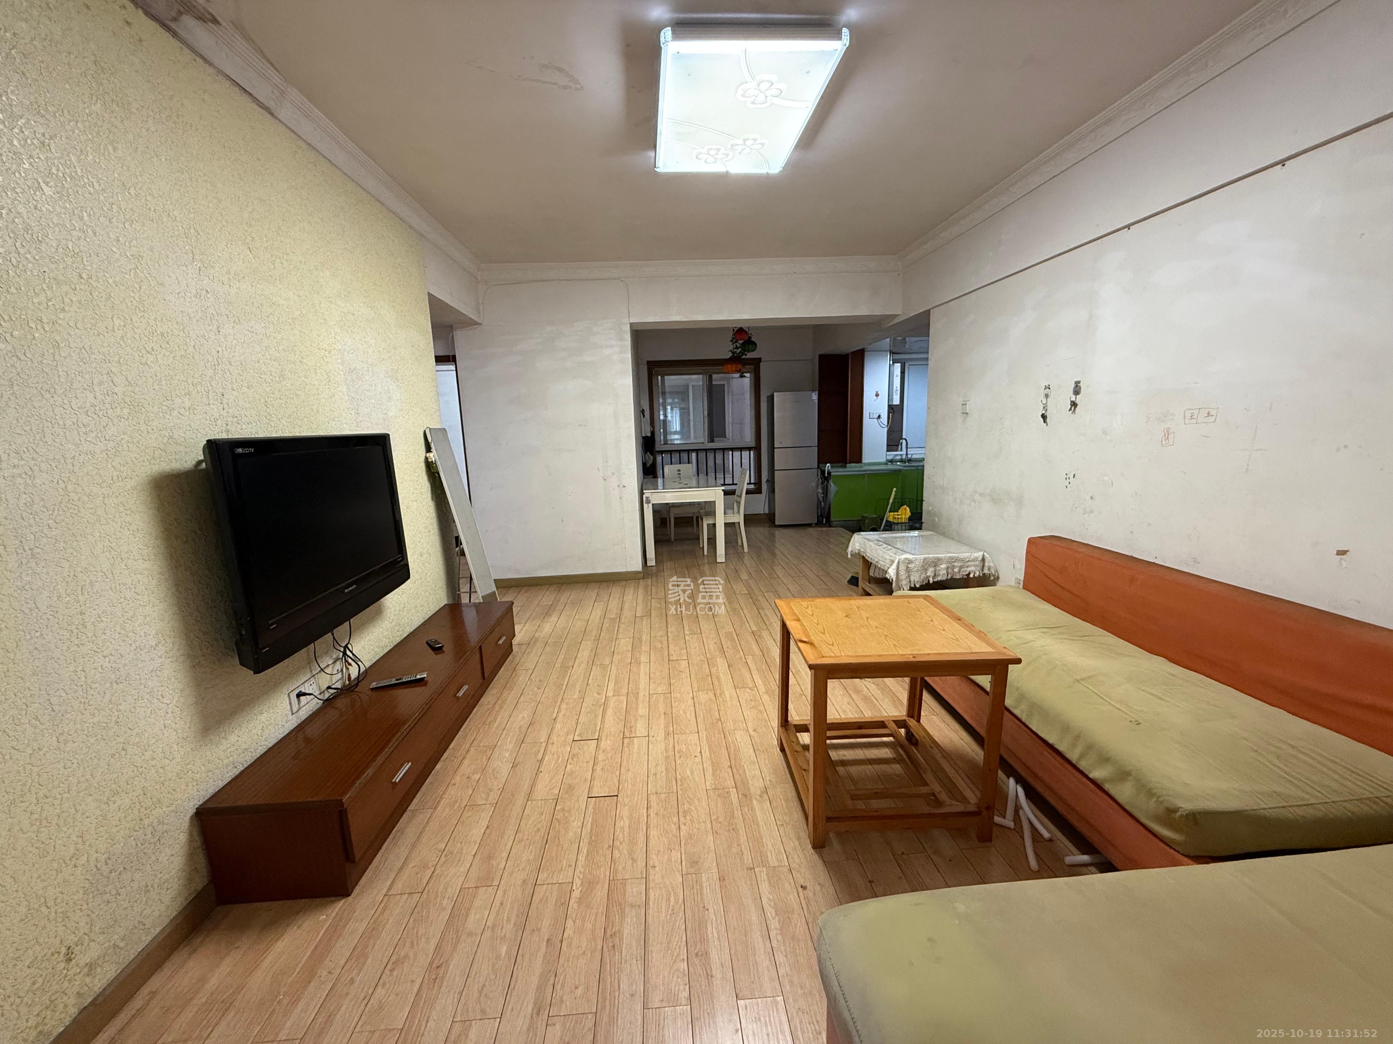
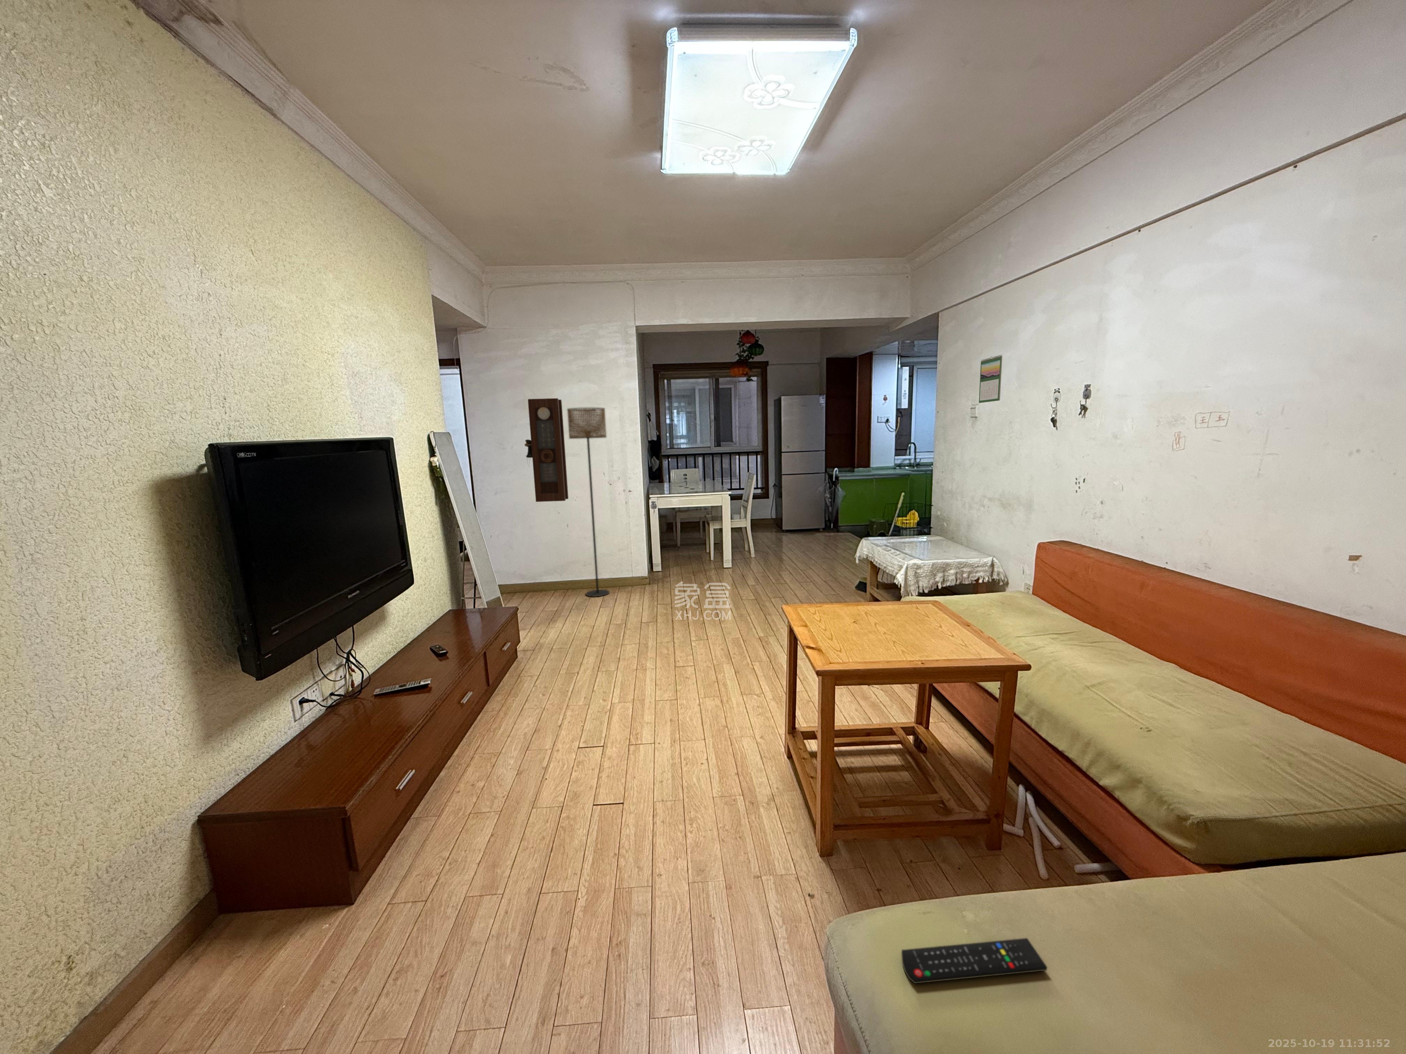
+ calendar [979,354,1003,403]
+ remote control [901,938,1047,984]
+ pendulum clock [524,399,569,503]
+ floor lamp [567,407,610,597]
